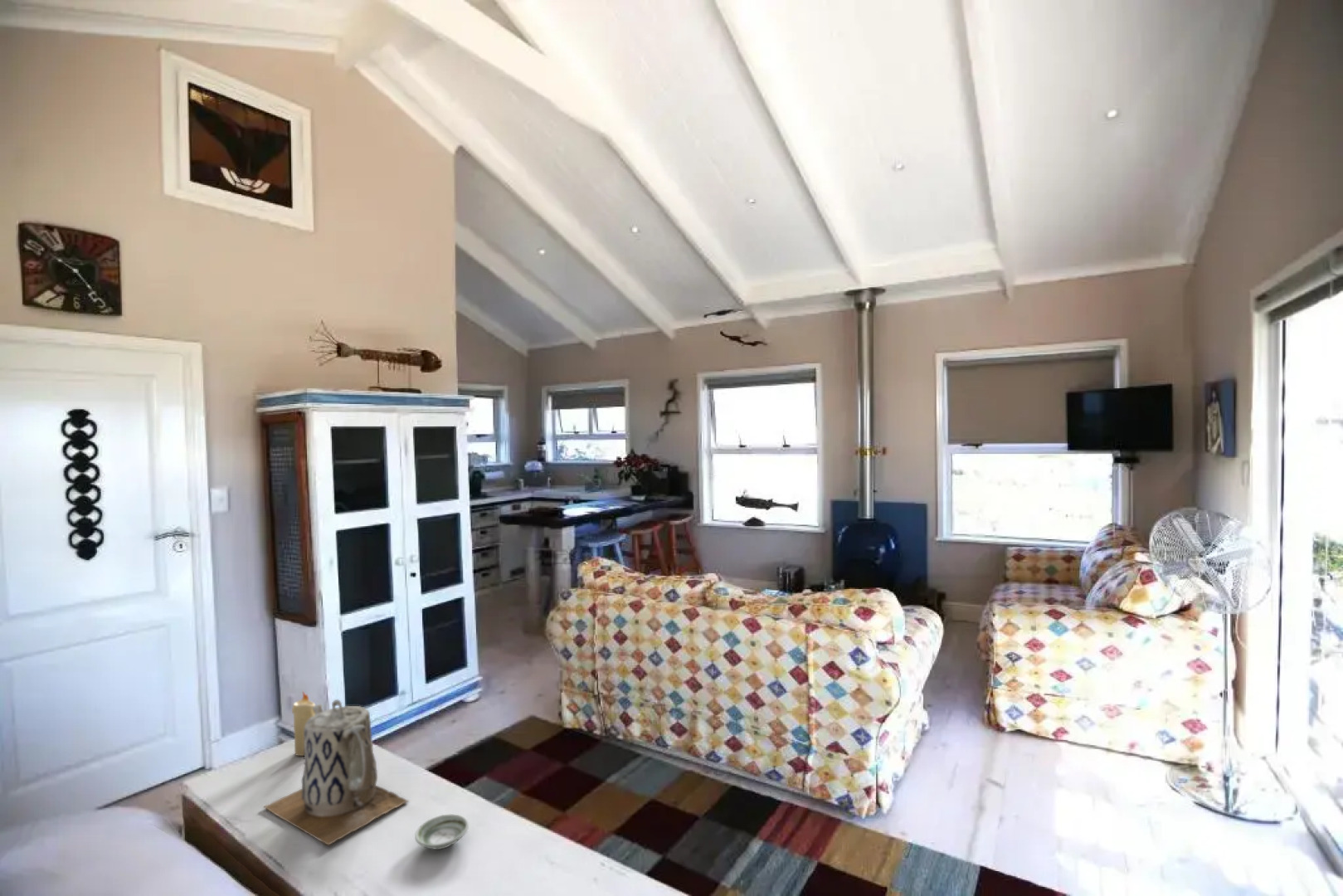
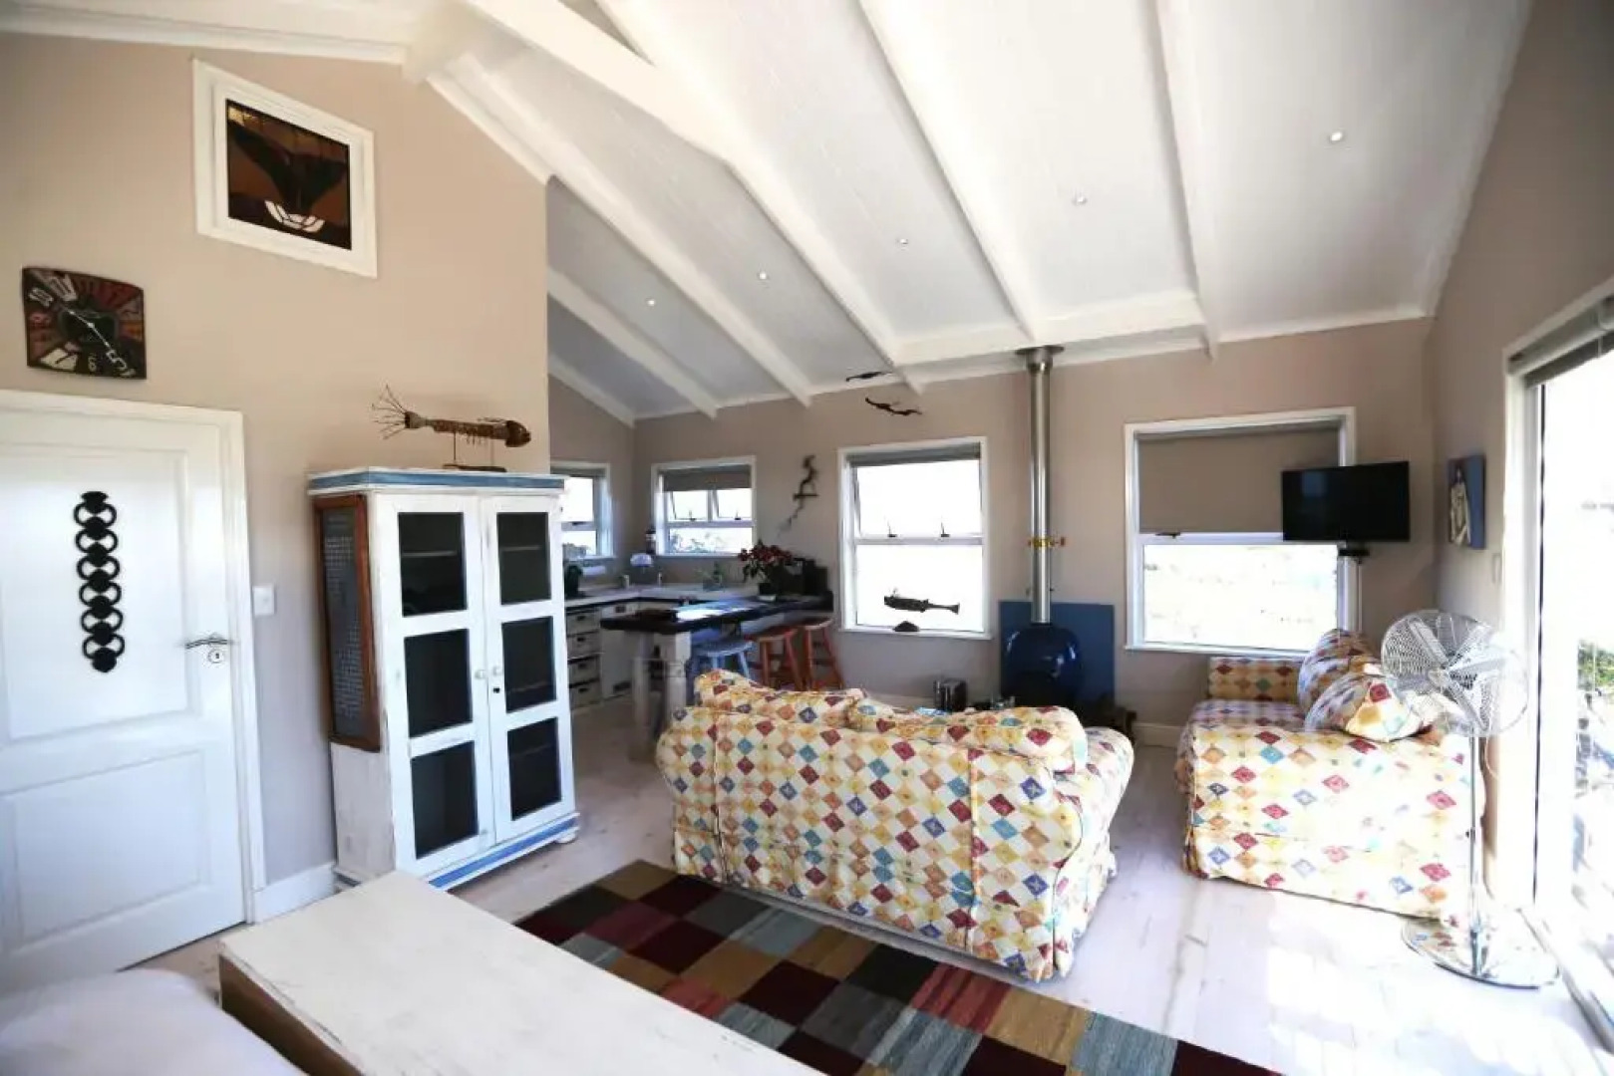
- candle [291,690,316,757]
- teapot [262,699,410,846]
- saucer [414,813,470,850]
